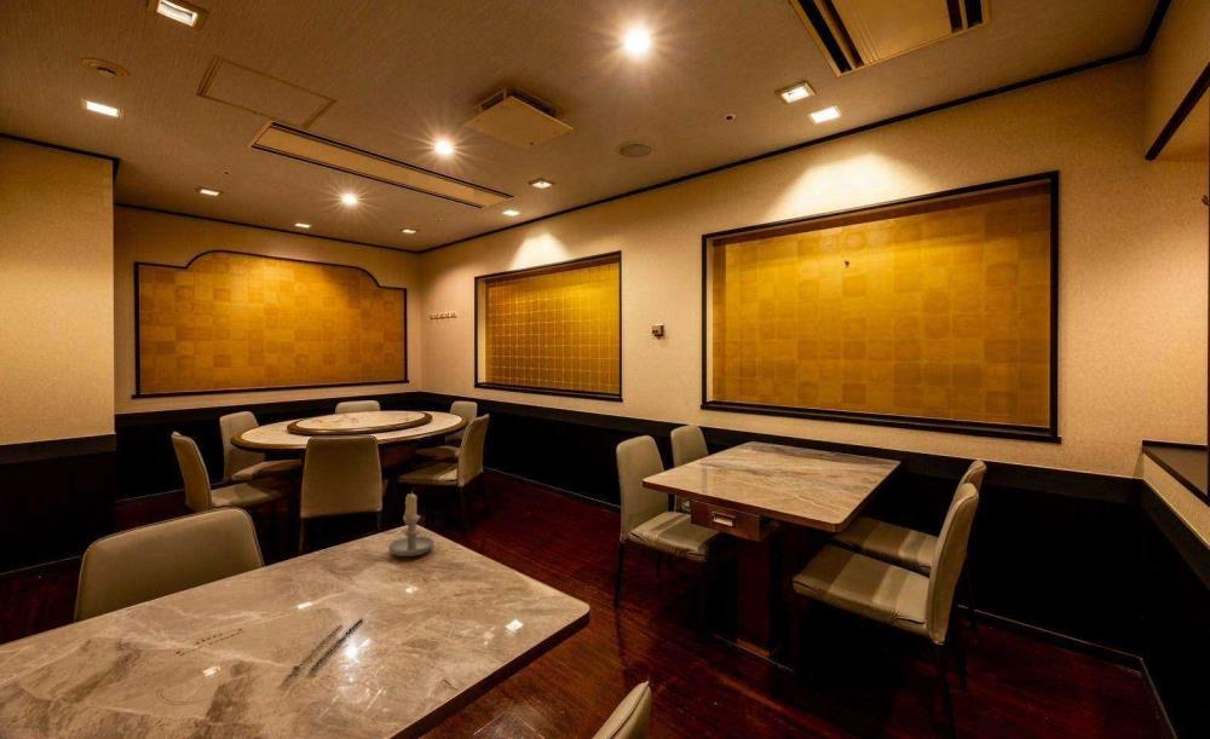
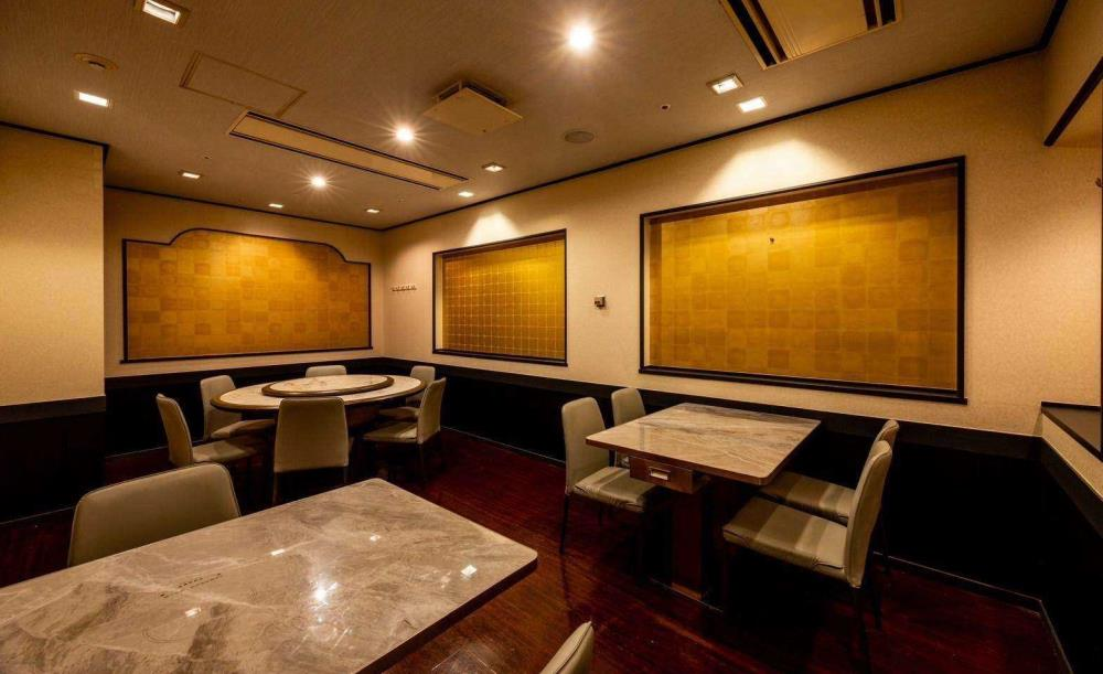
- candle [387,491,436,558]
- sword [282,616,365,683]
